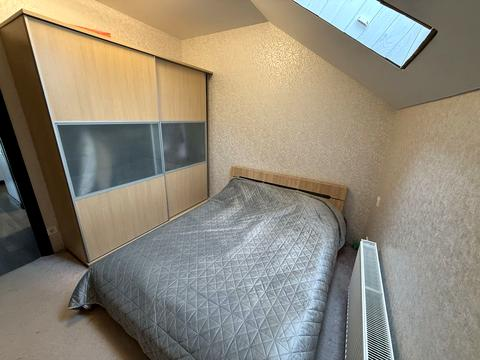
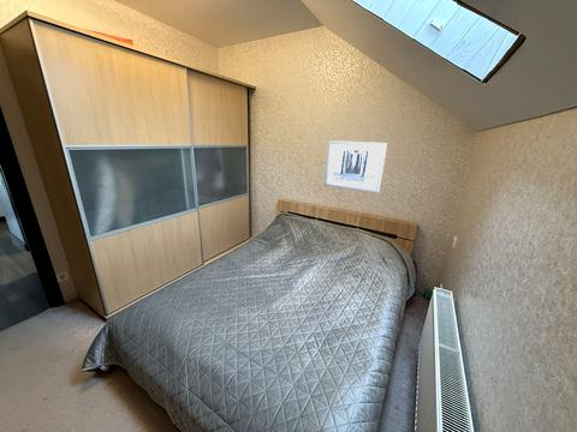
+ wall art [323,139,388,194]
